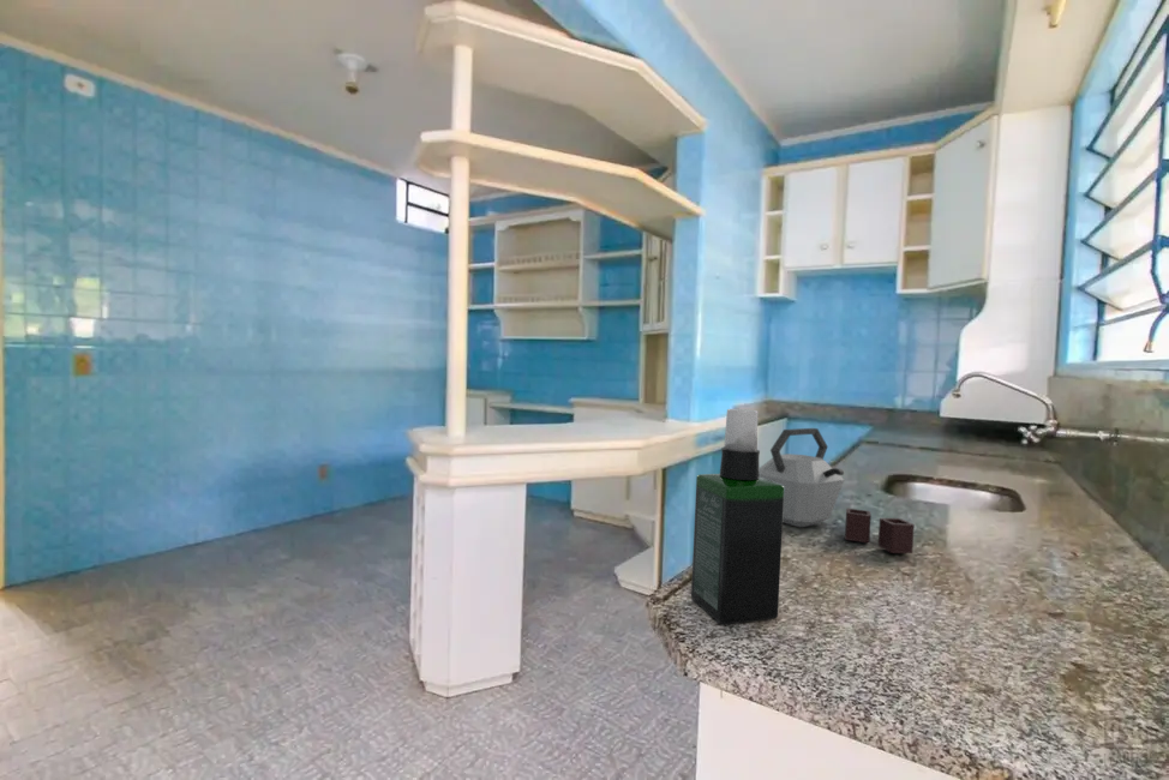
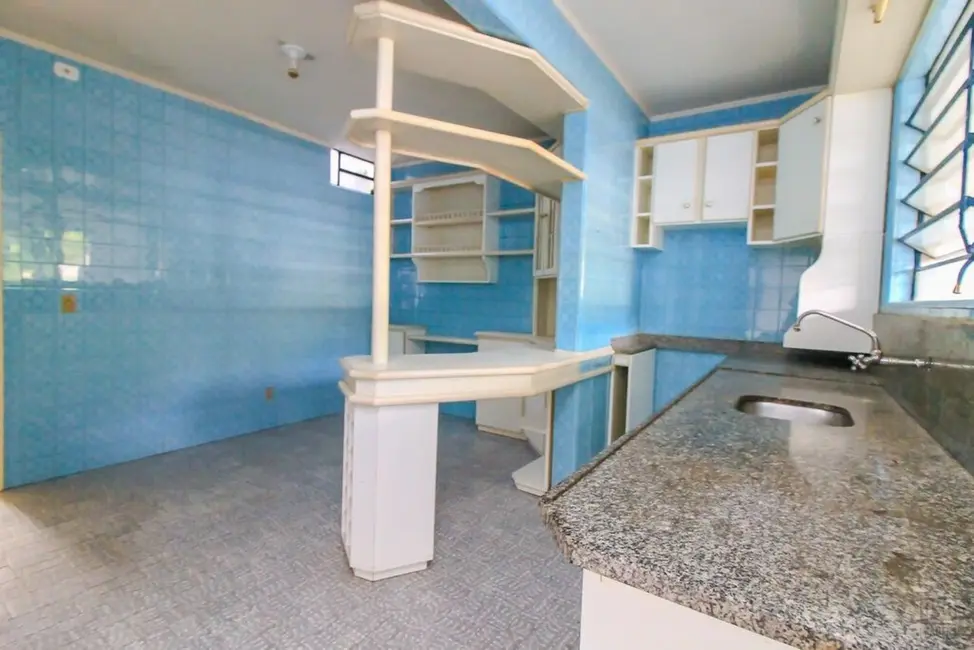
- kettle [759,427,916,554]
- spray bottle [690,408,785,625]
